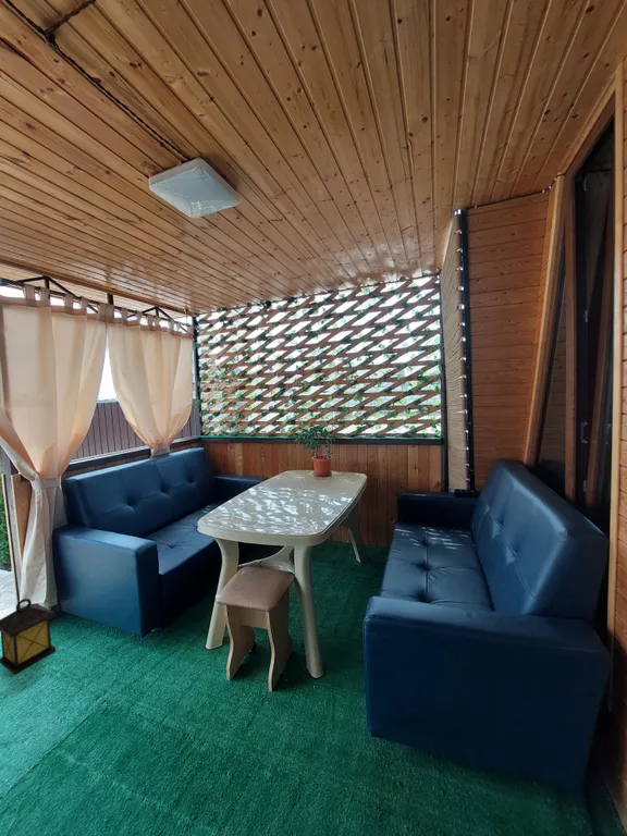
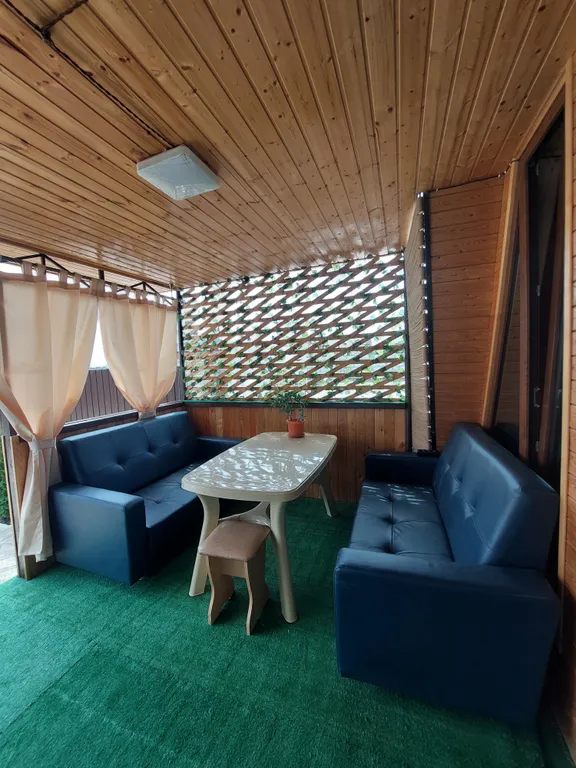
- lantern [0,598,57,675]
